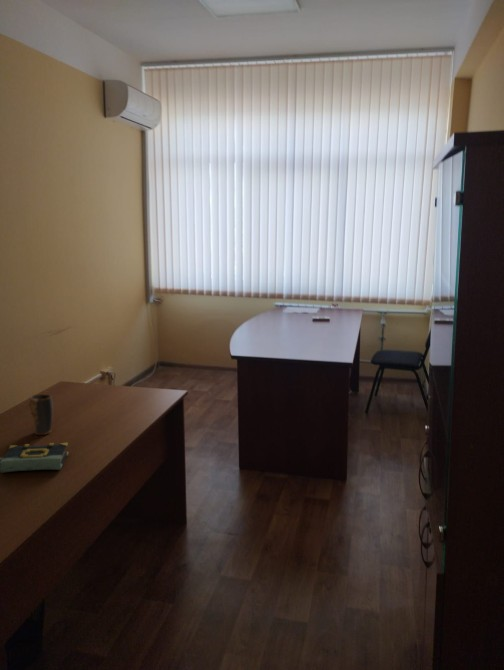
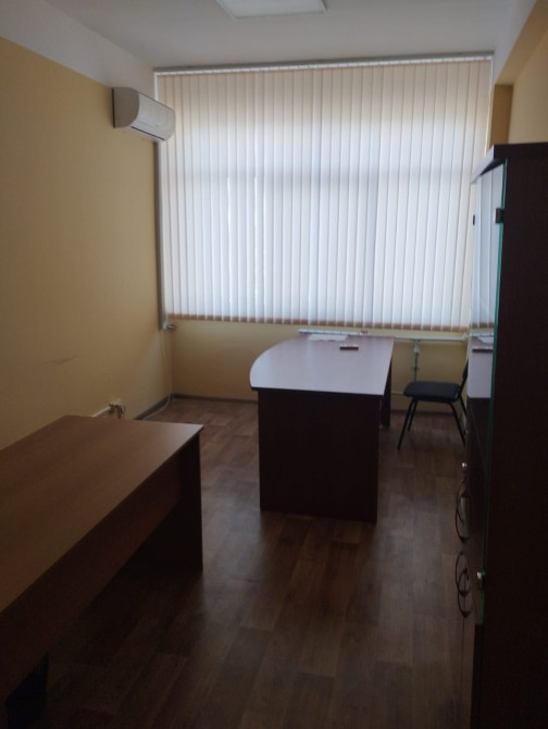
- book [0,442,69,474]
- mug [28,393,54,436]
